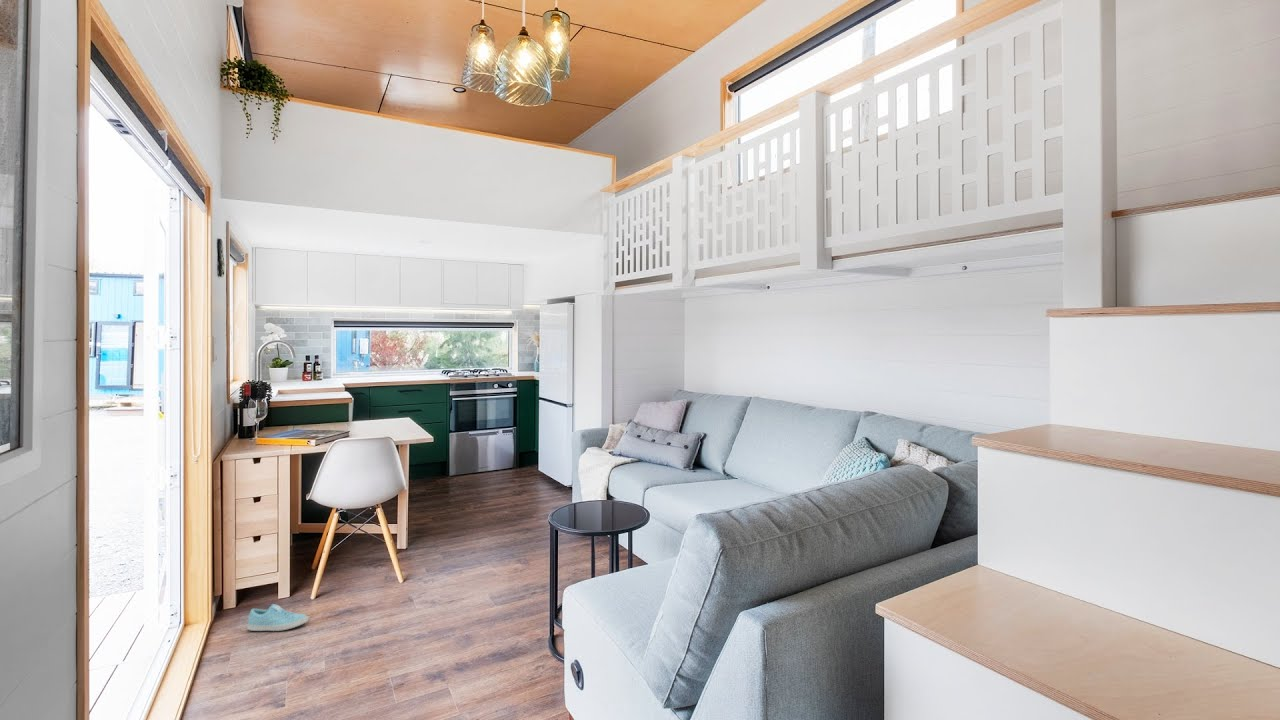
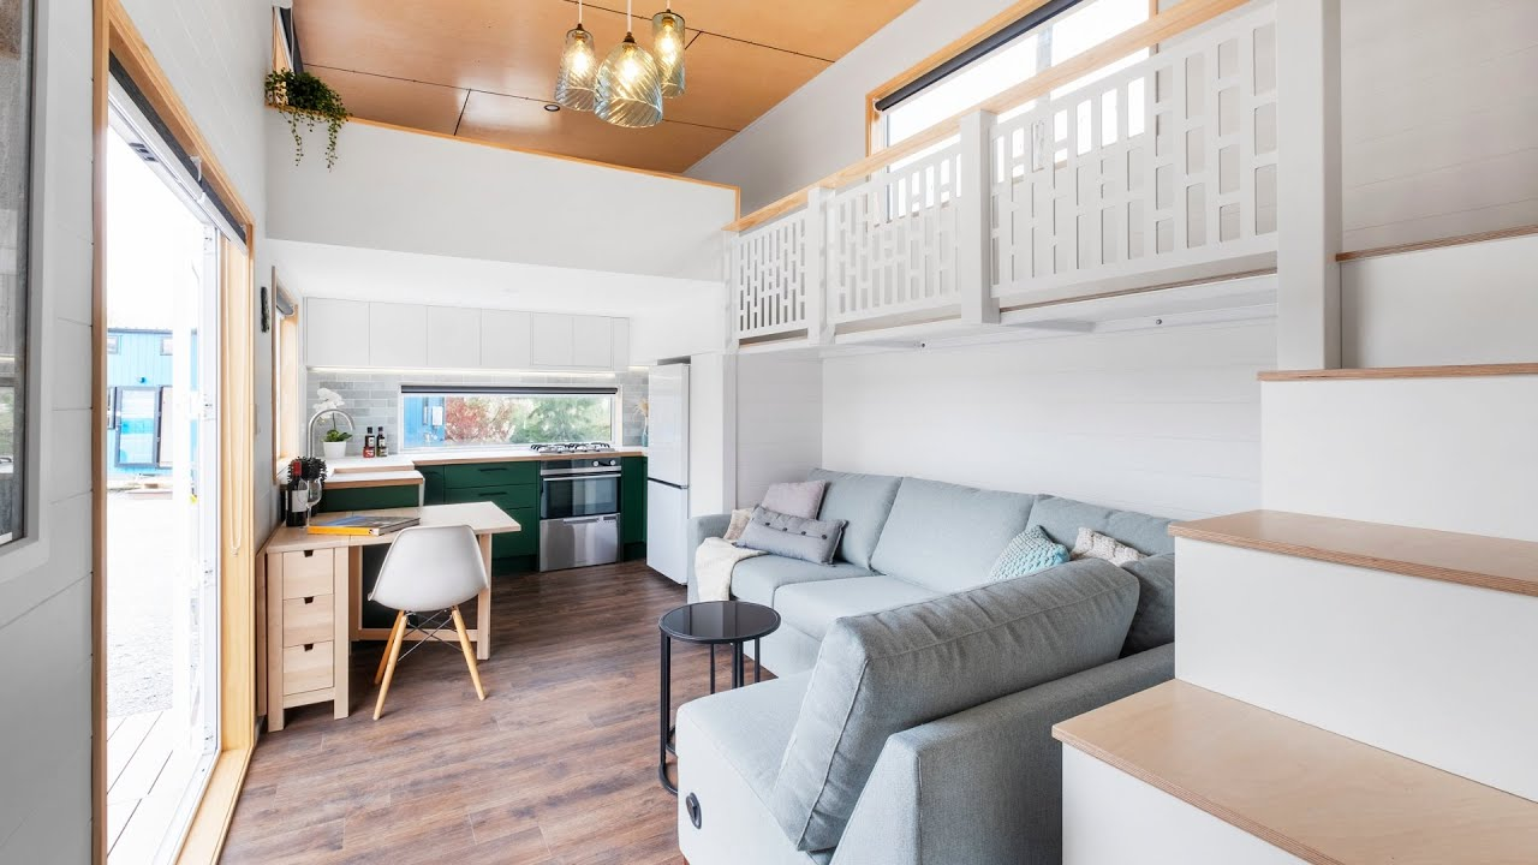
- sneaker [246,603,309,632]
